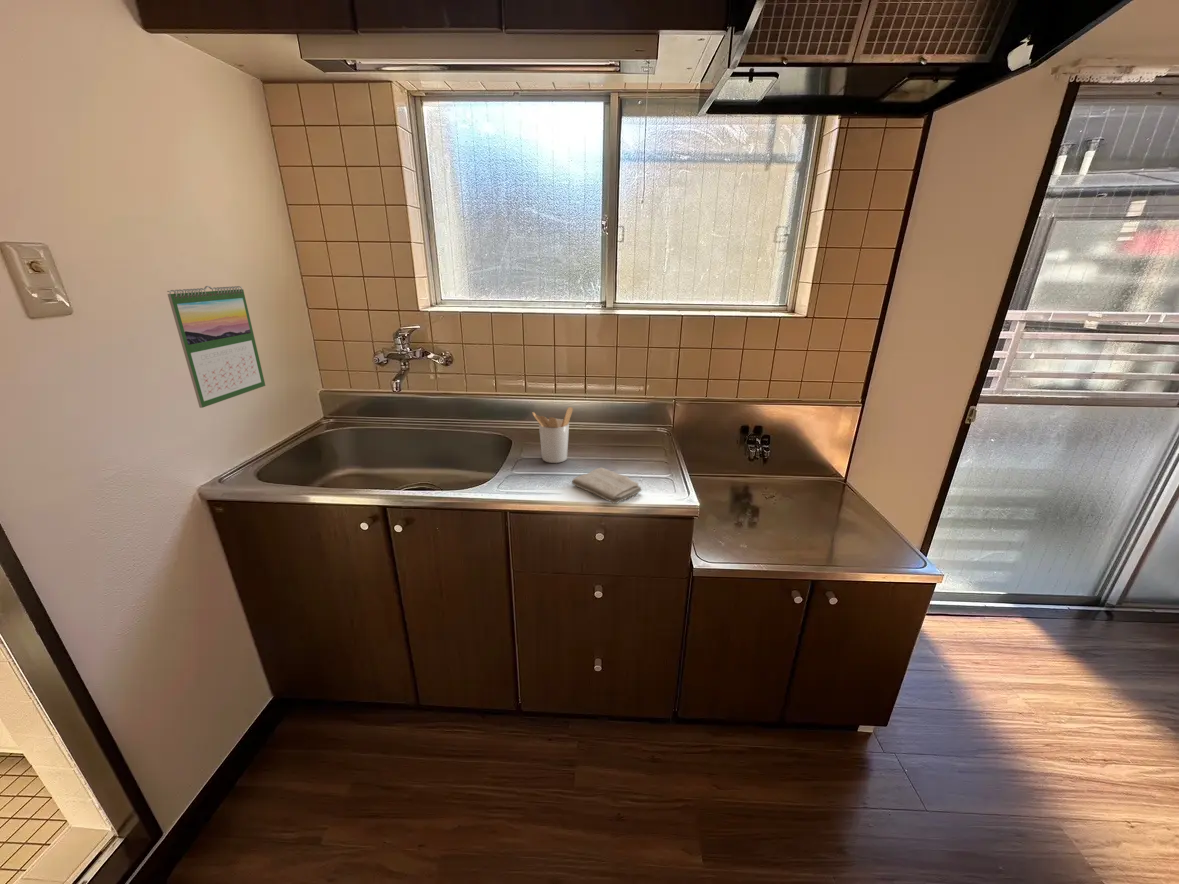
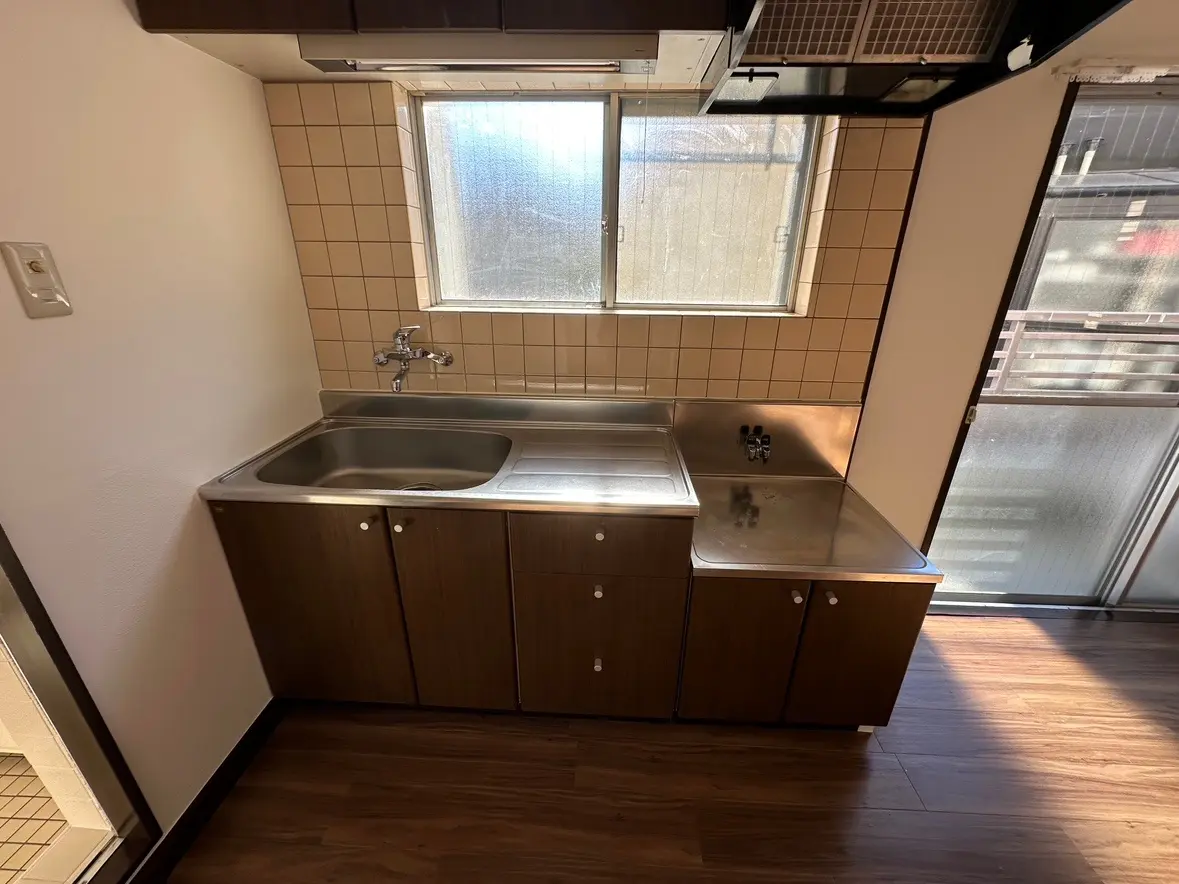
- utensil holder [532,406,574,464]
- calendar [166,285,266,409]
- washcloth [571,467,643,505]
